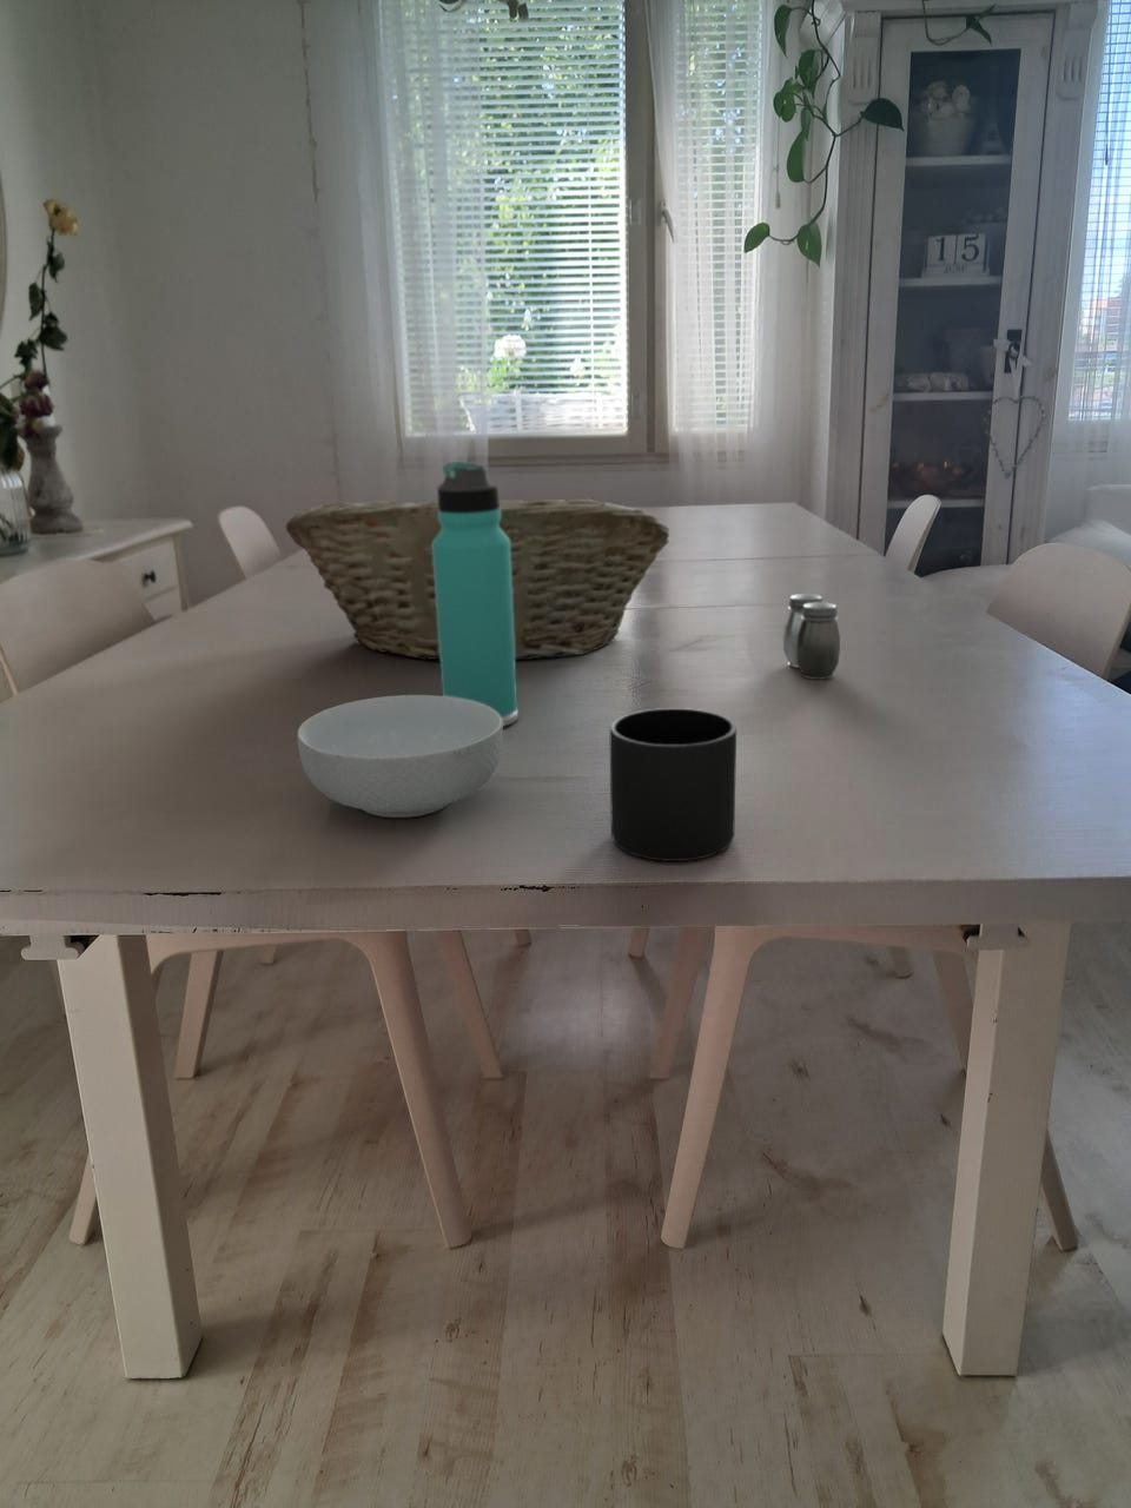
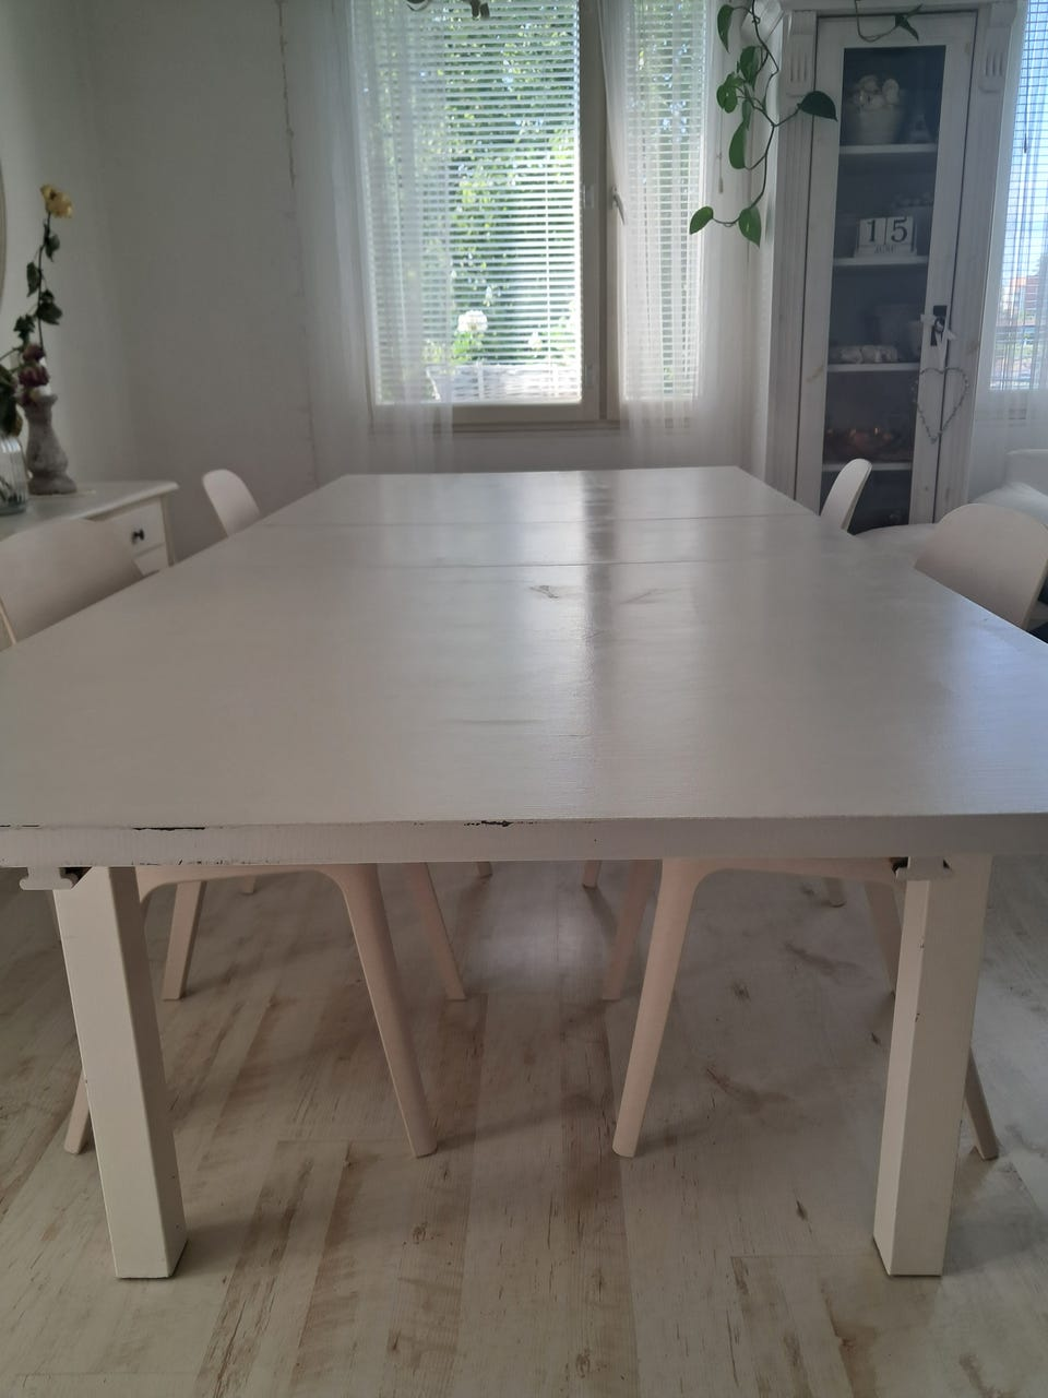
- mug [608,707,738,862]
- fruit basket [285,498,670,661]
- salt and pepper shaker [782,593,841,680]
- cereal bowl [296,693,504,819]
- thermos bottle [432,461,519,728]
